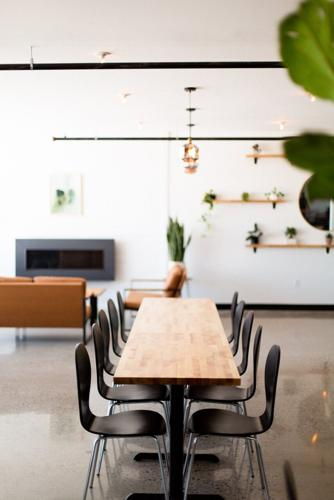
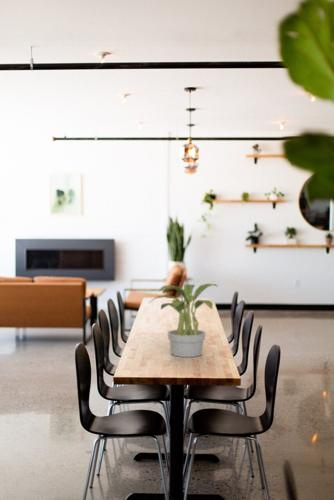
+ potted plant [148,283,219,358]
